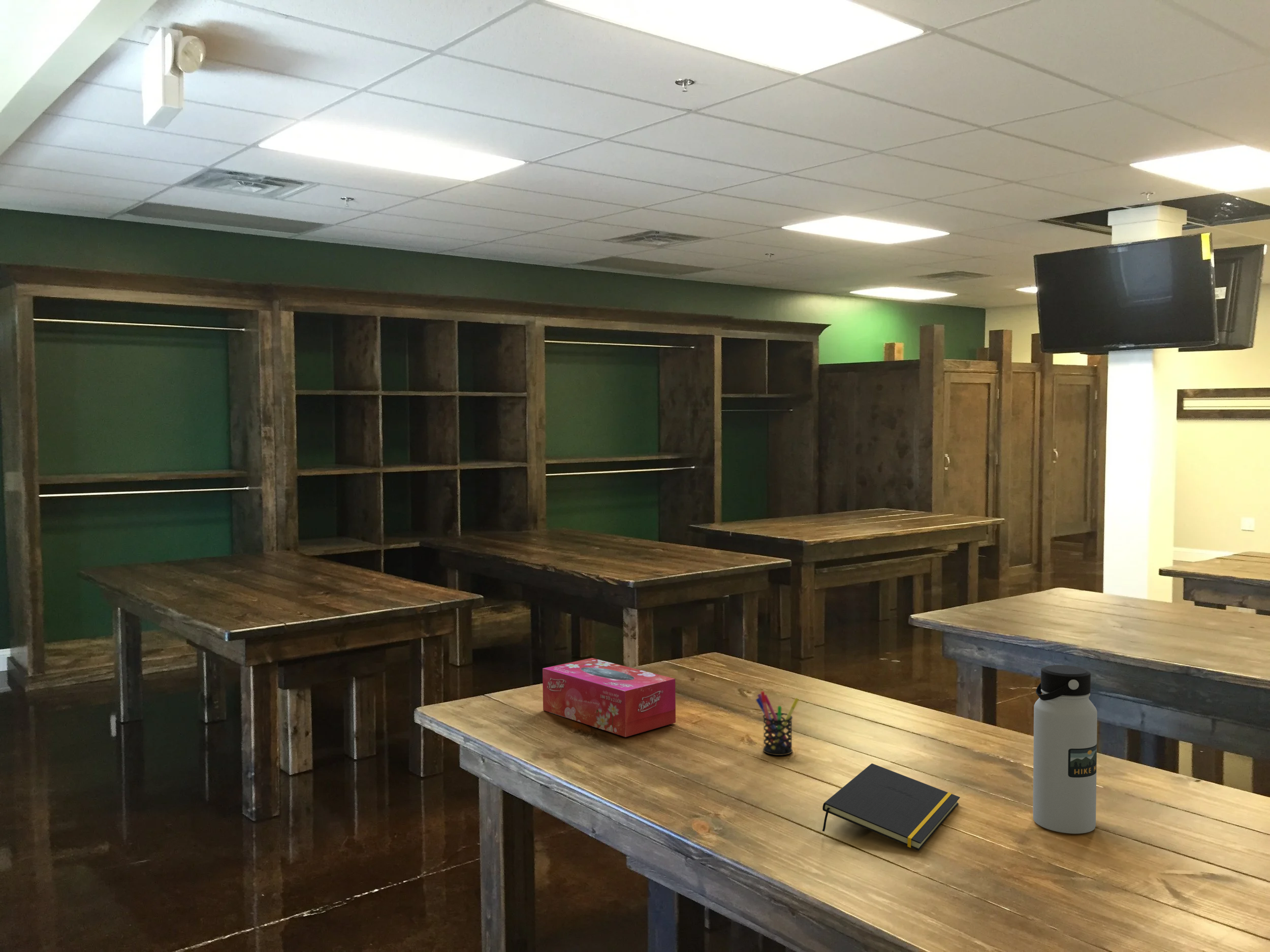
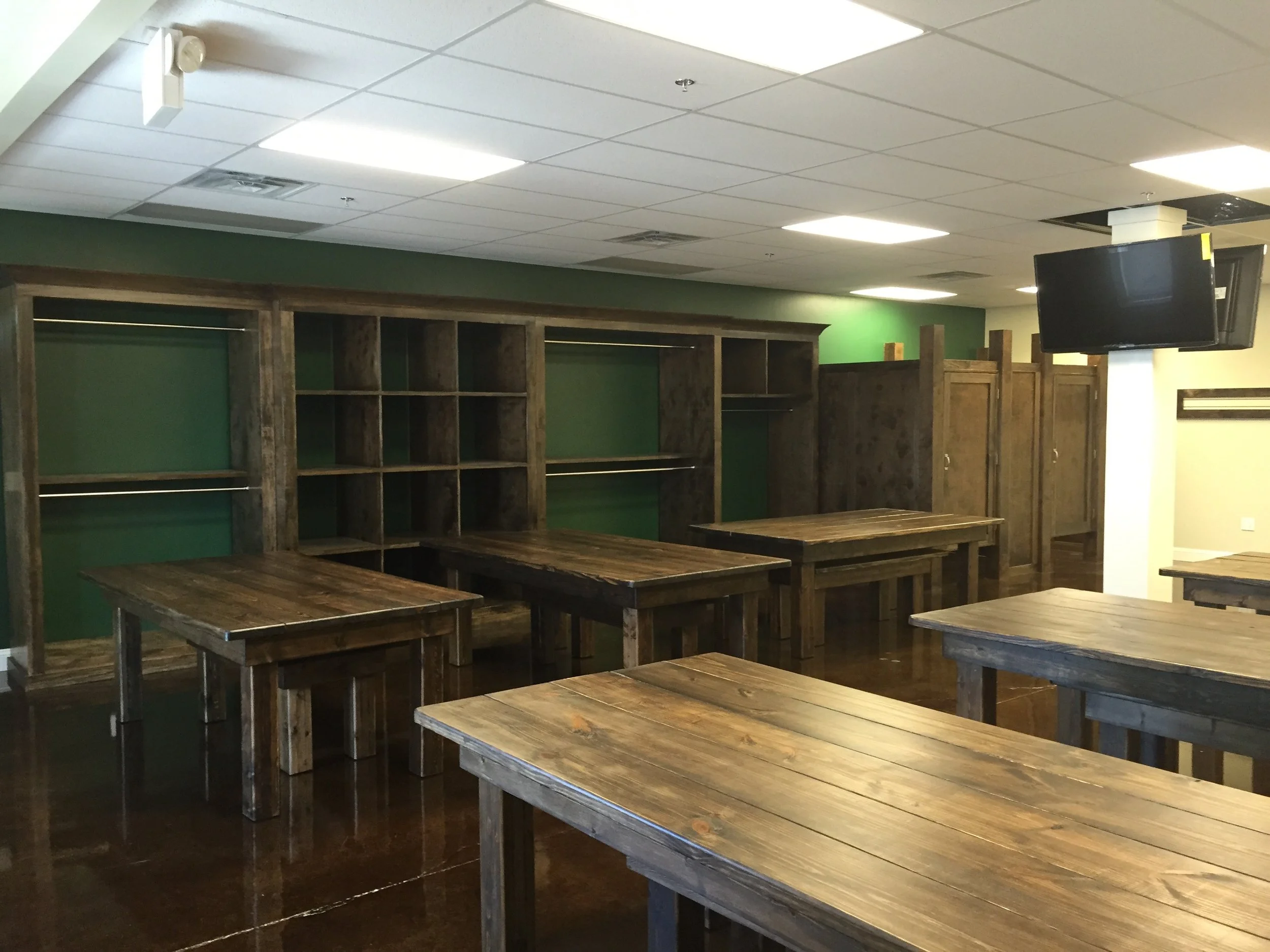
- tissue box [542,658,676,738]
- water bottle [1033,665,1098,834]
- pen holder [755,691,800,756]
- notepad [822,763,960,851]
